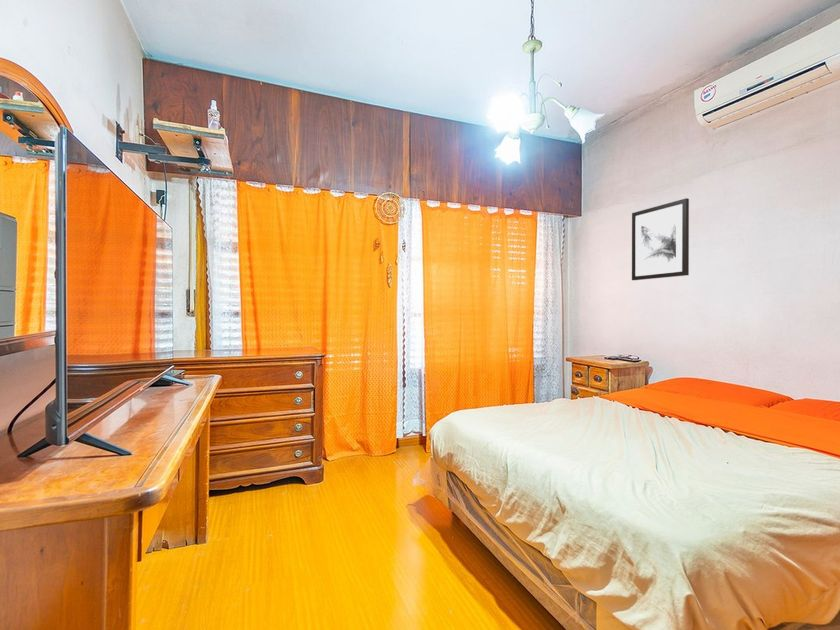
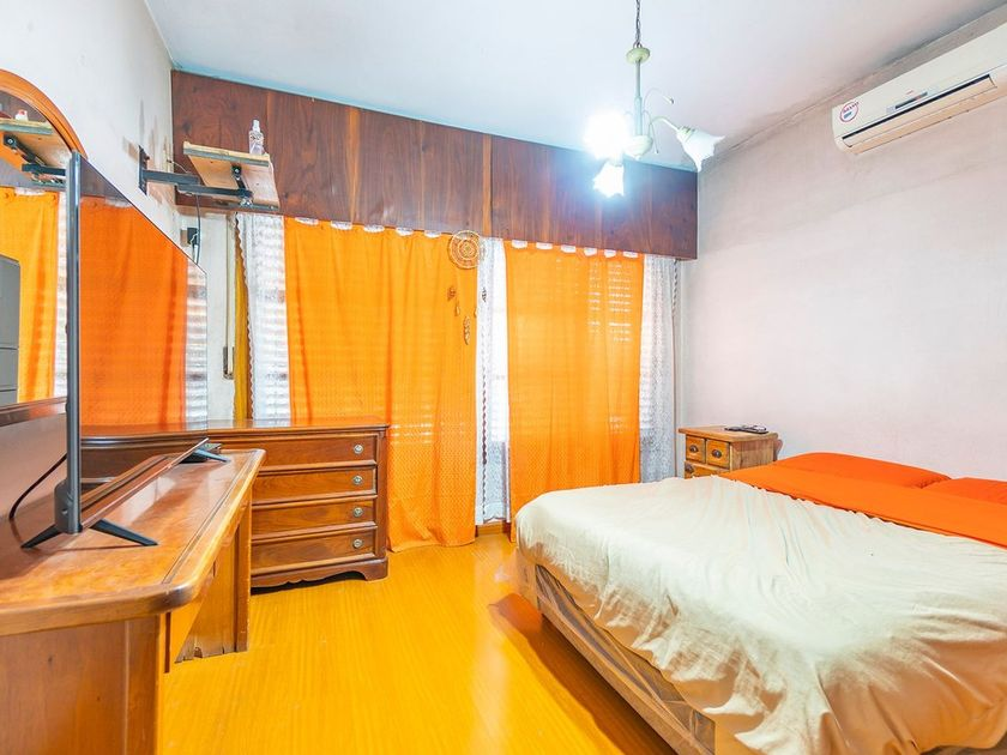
- wall art [631,197,690,281]
